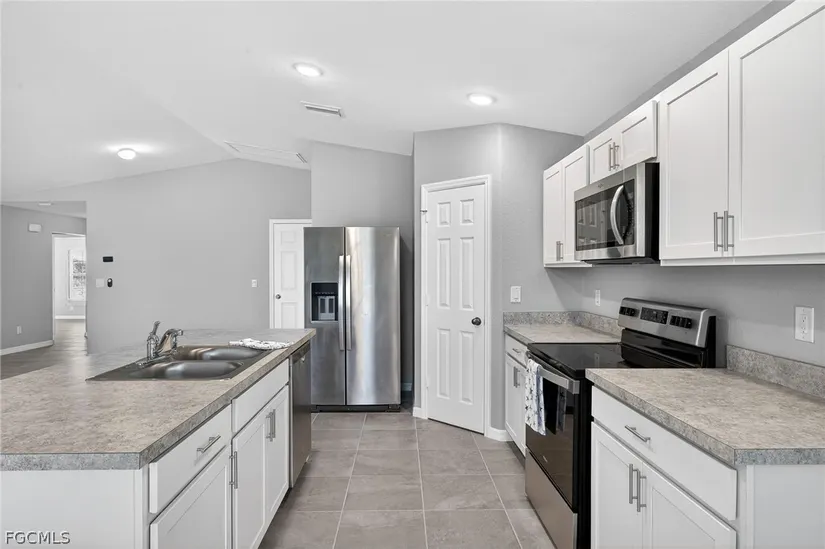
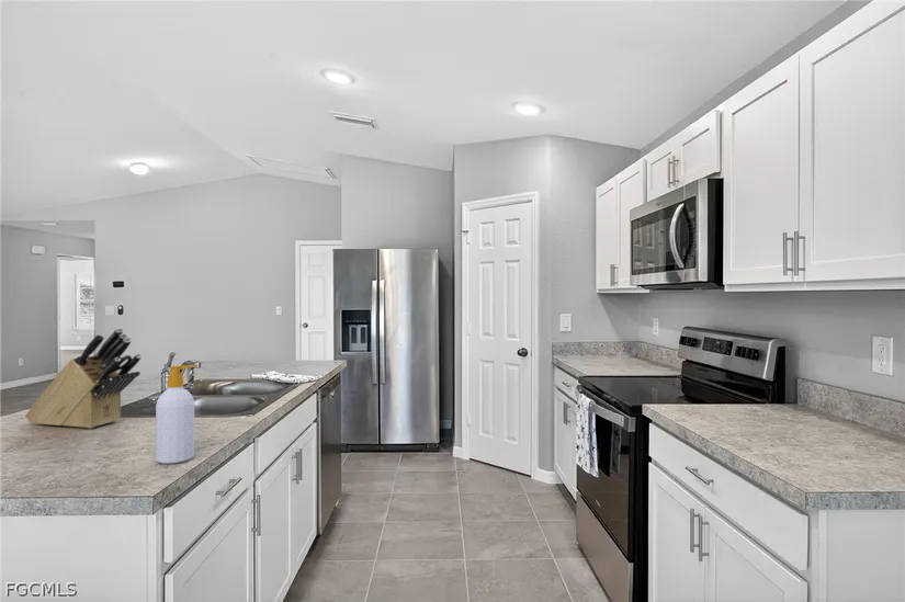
+ knife block [24,327,143,430]
+ soap bottle [155,364,199,465]
